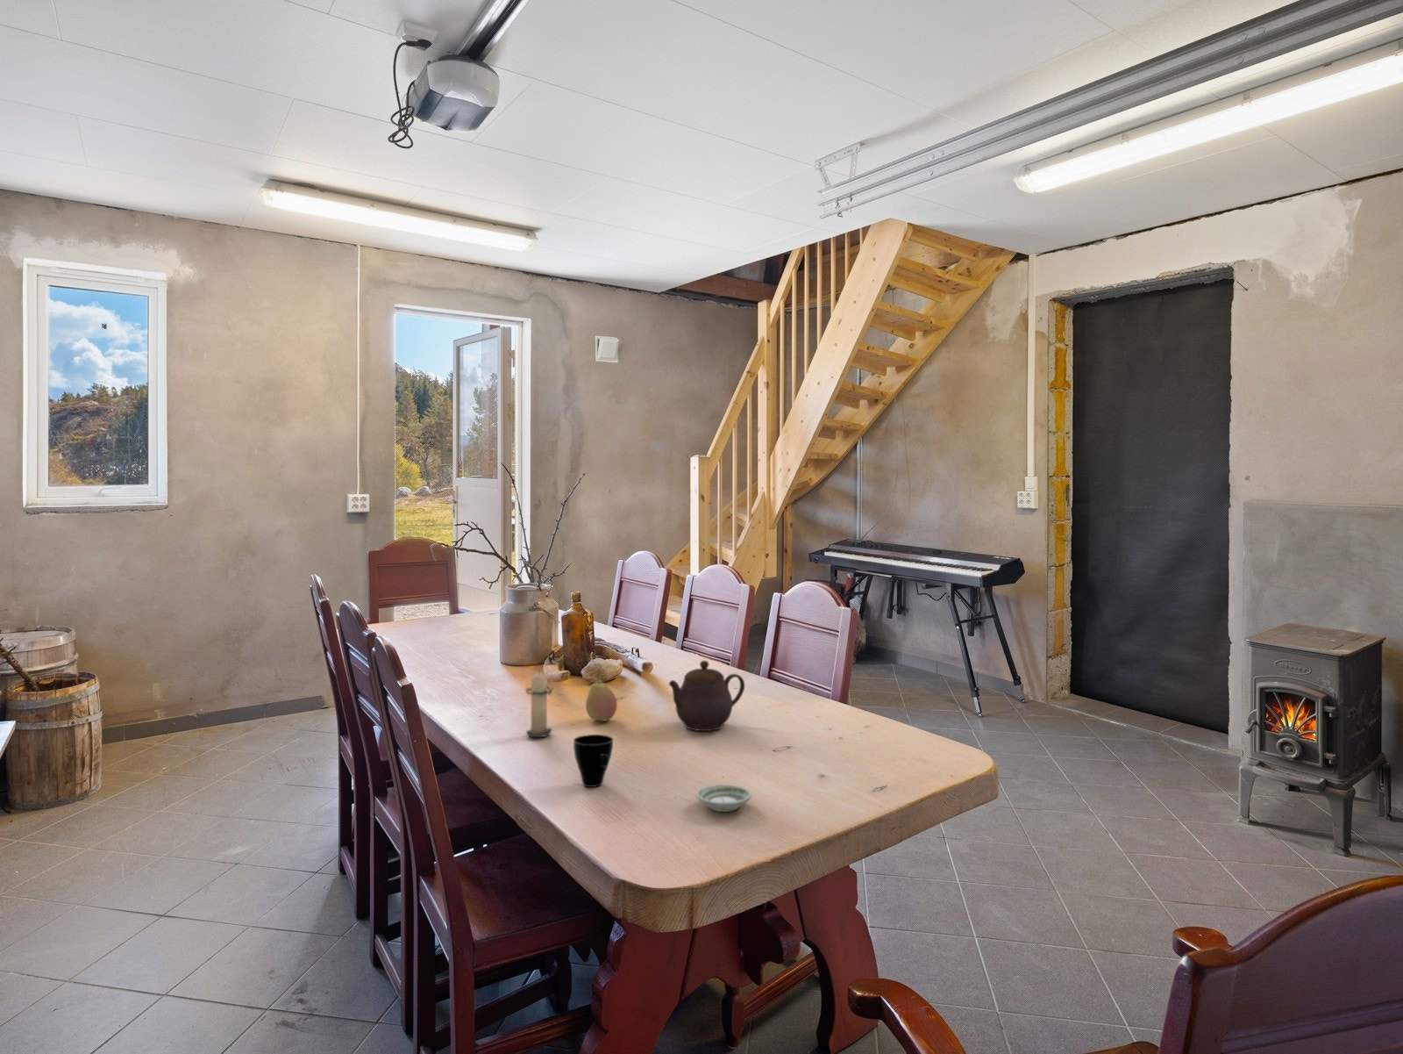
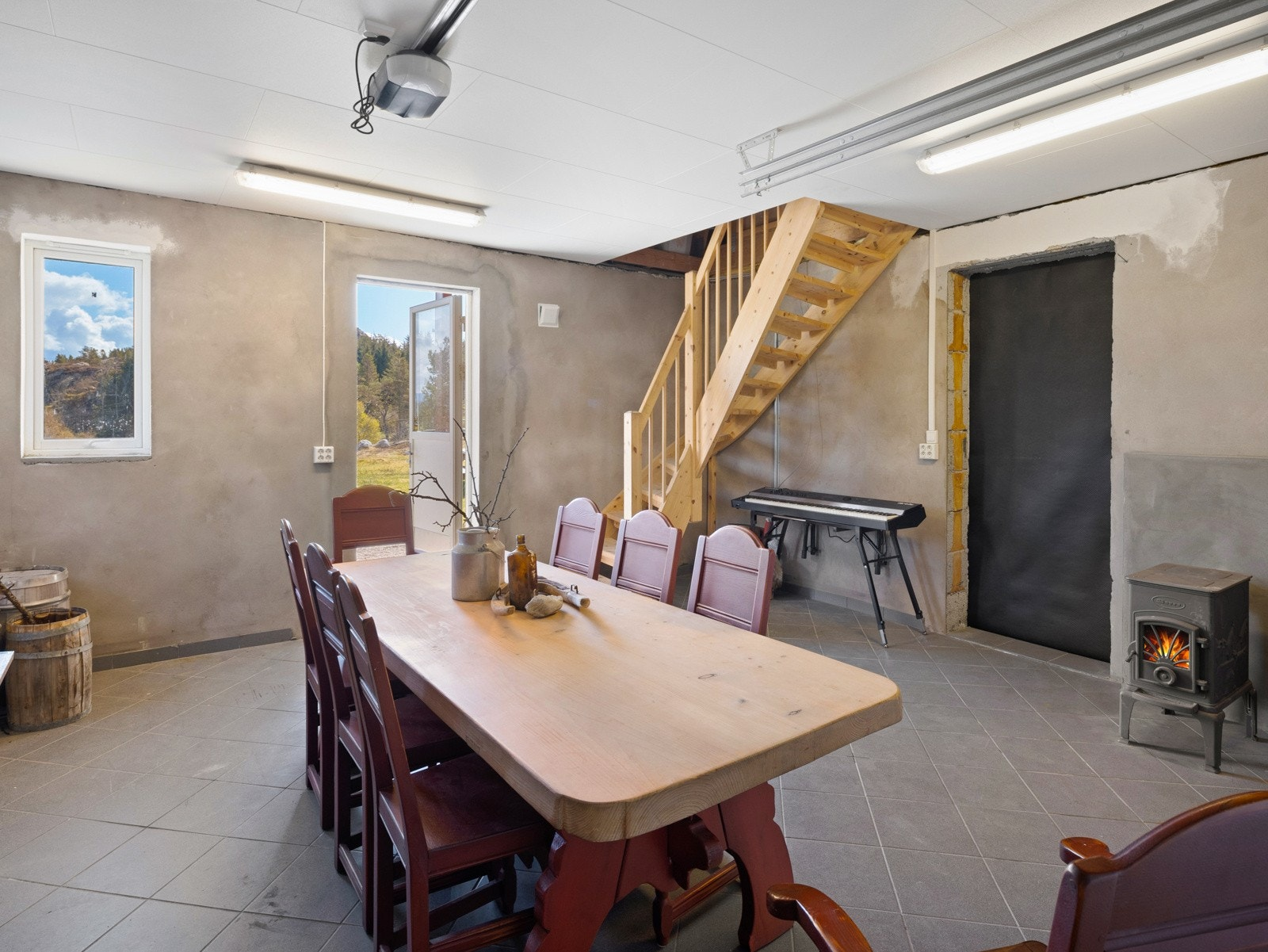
- teapot [668,660,746,732]
- cup [573,734,614,788]
- fruit [585,670,619,722]
- candle [526,668,554,738]
- saucer [695,784,752,813]
